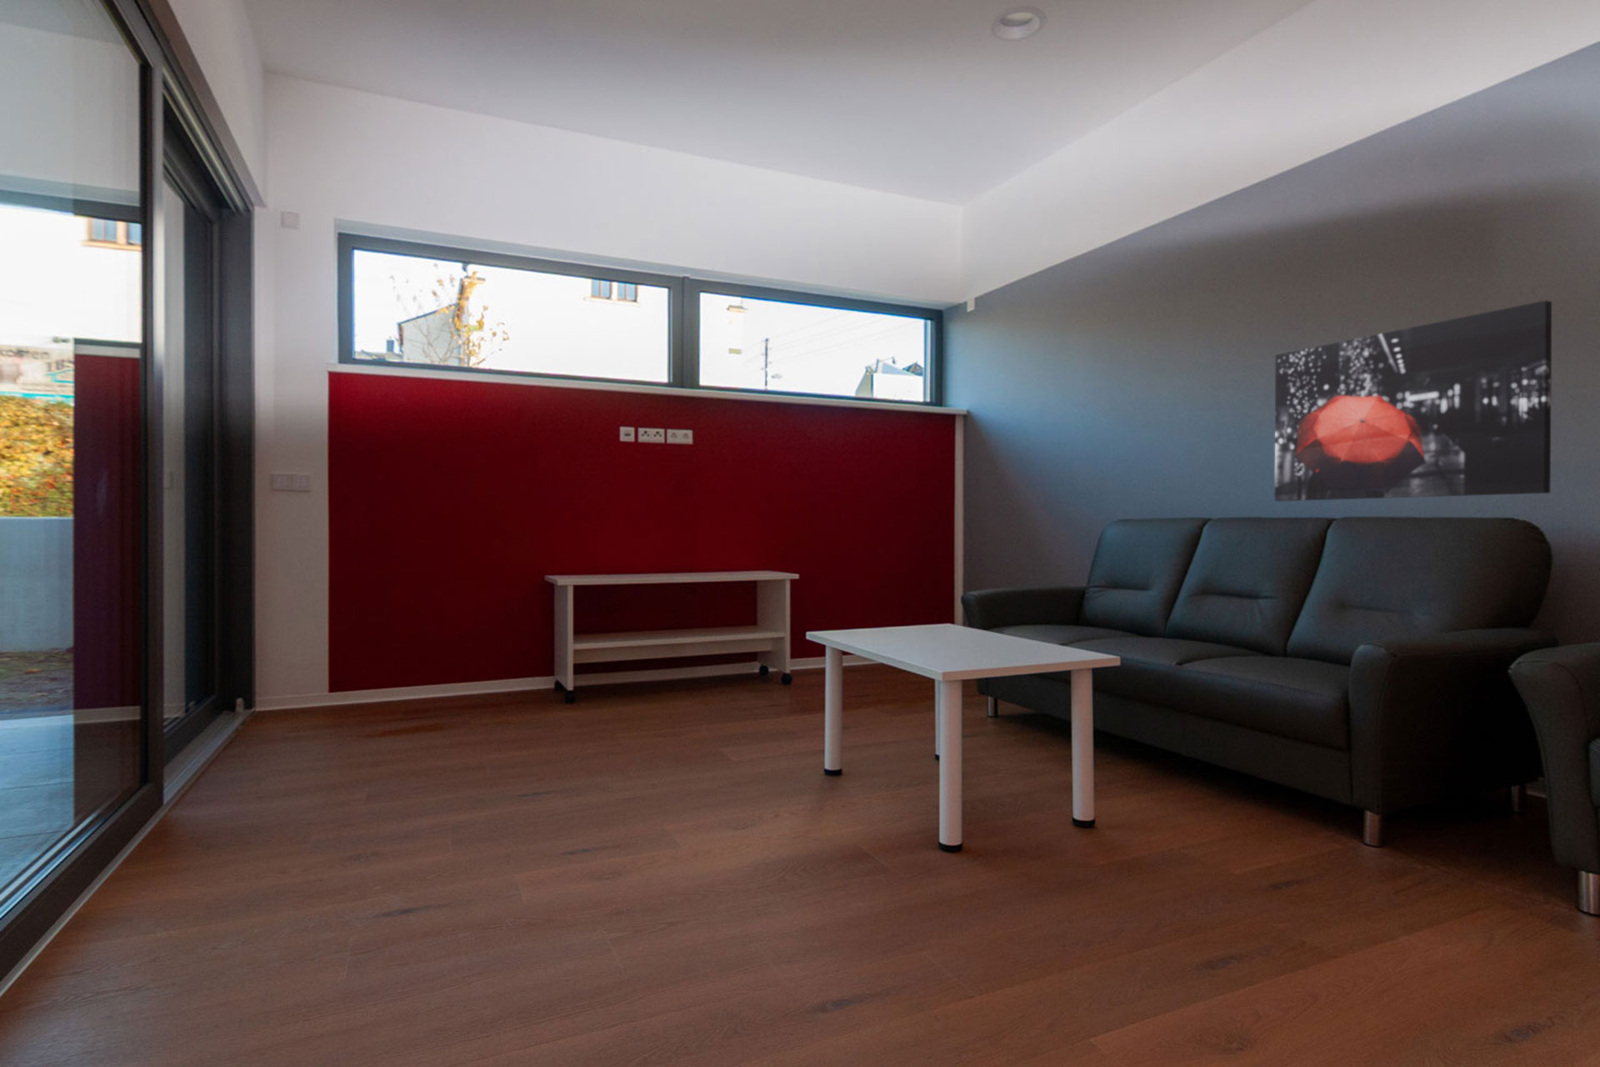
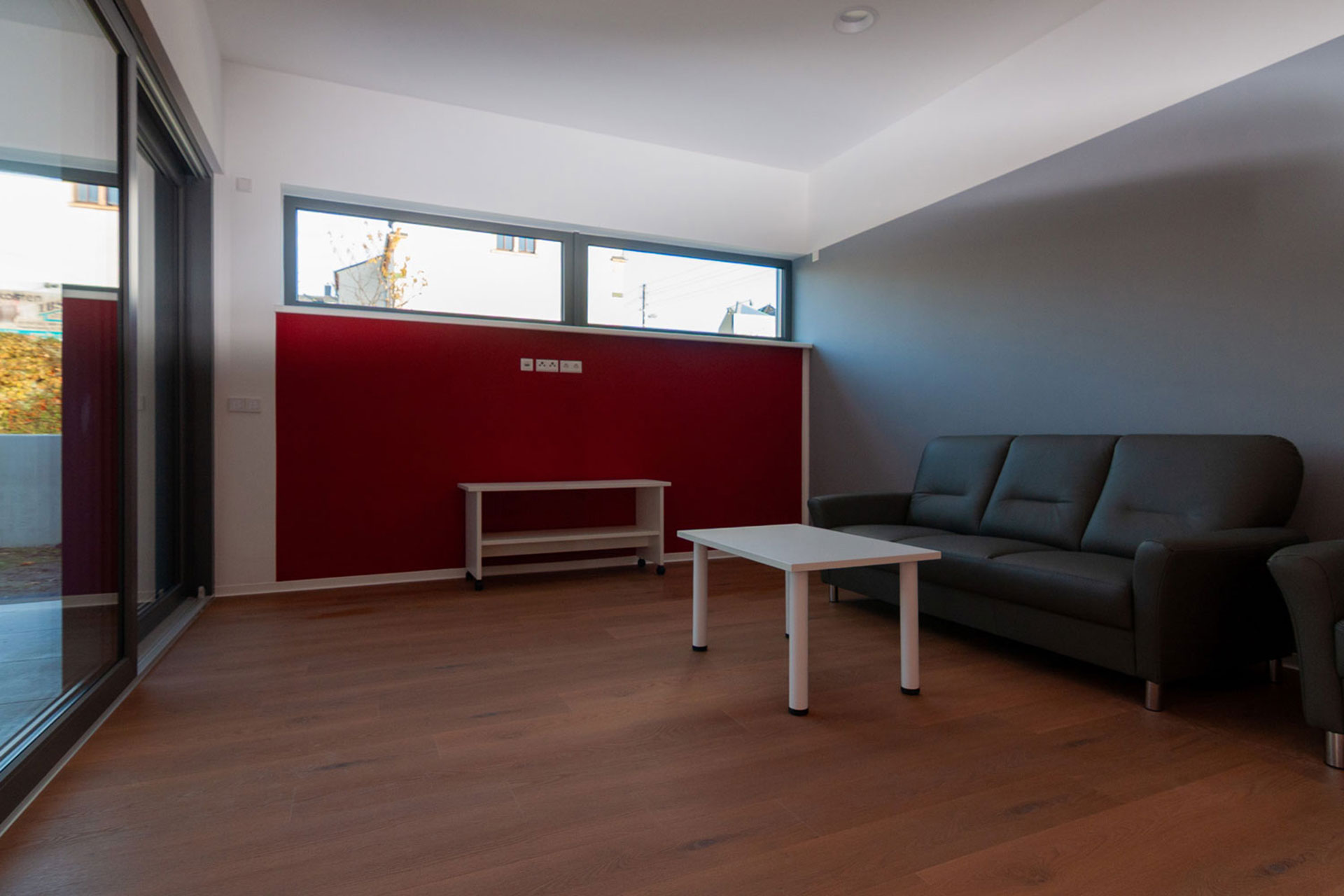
- wall art [1274,299,1552,501]
